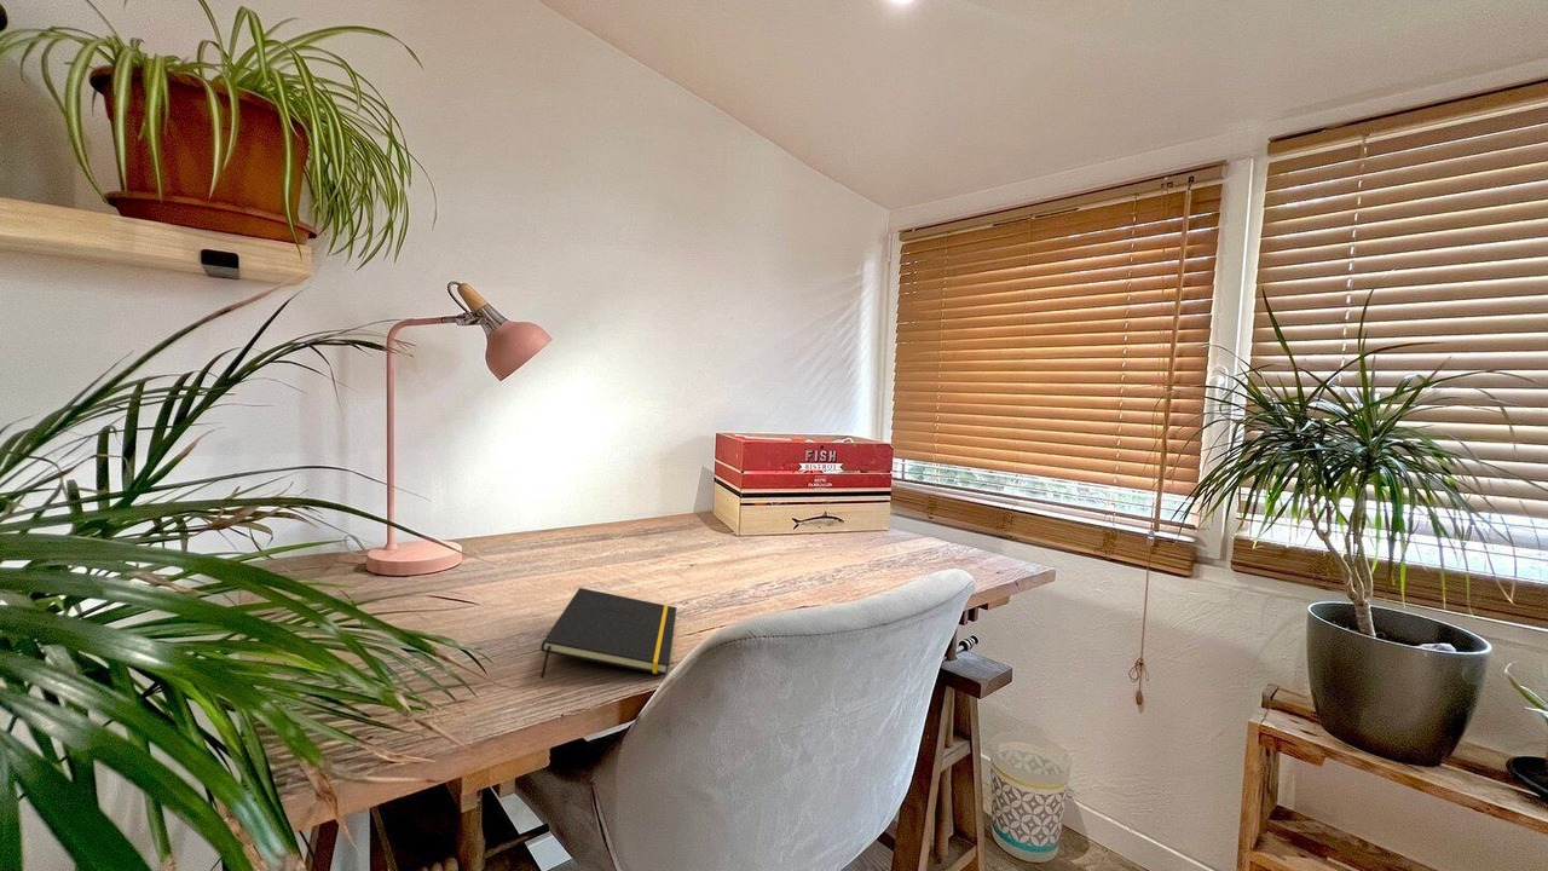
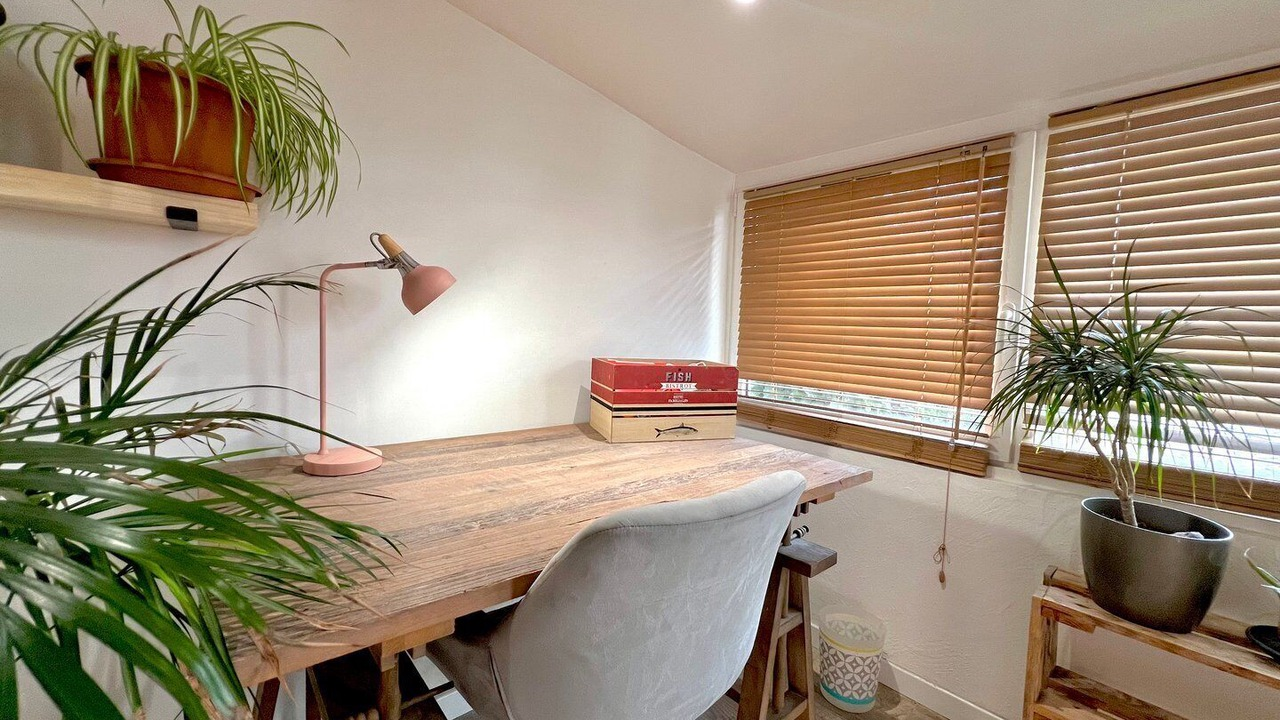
- notepad [539,587,677,680]
